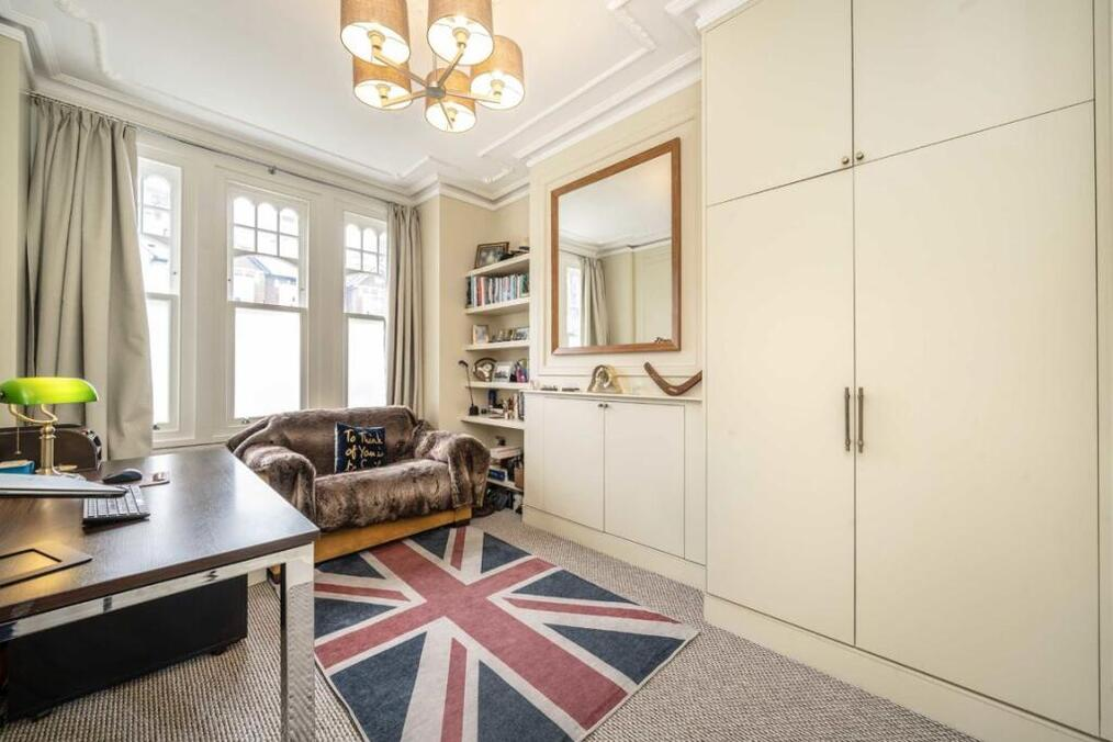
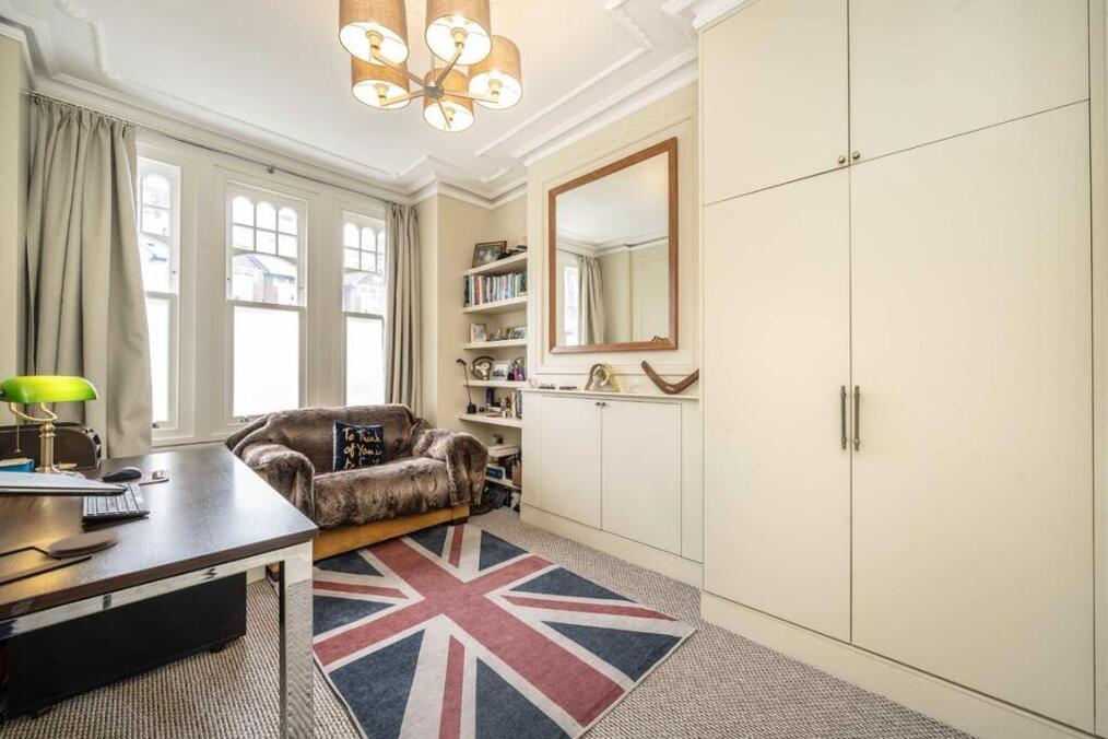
+ coaster [47,530,120,559]
